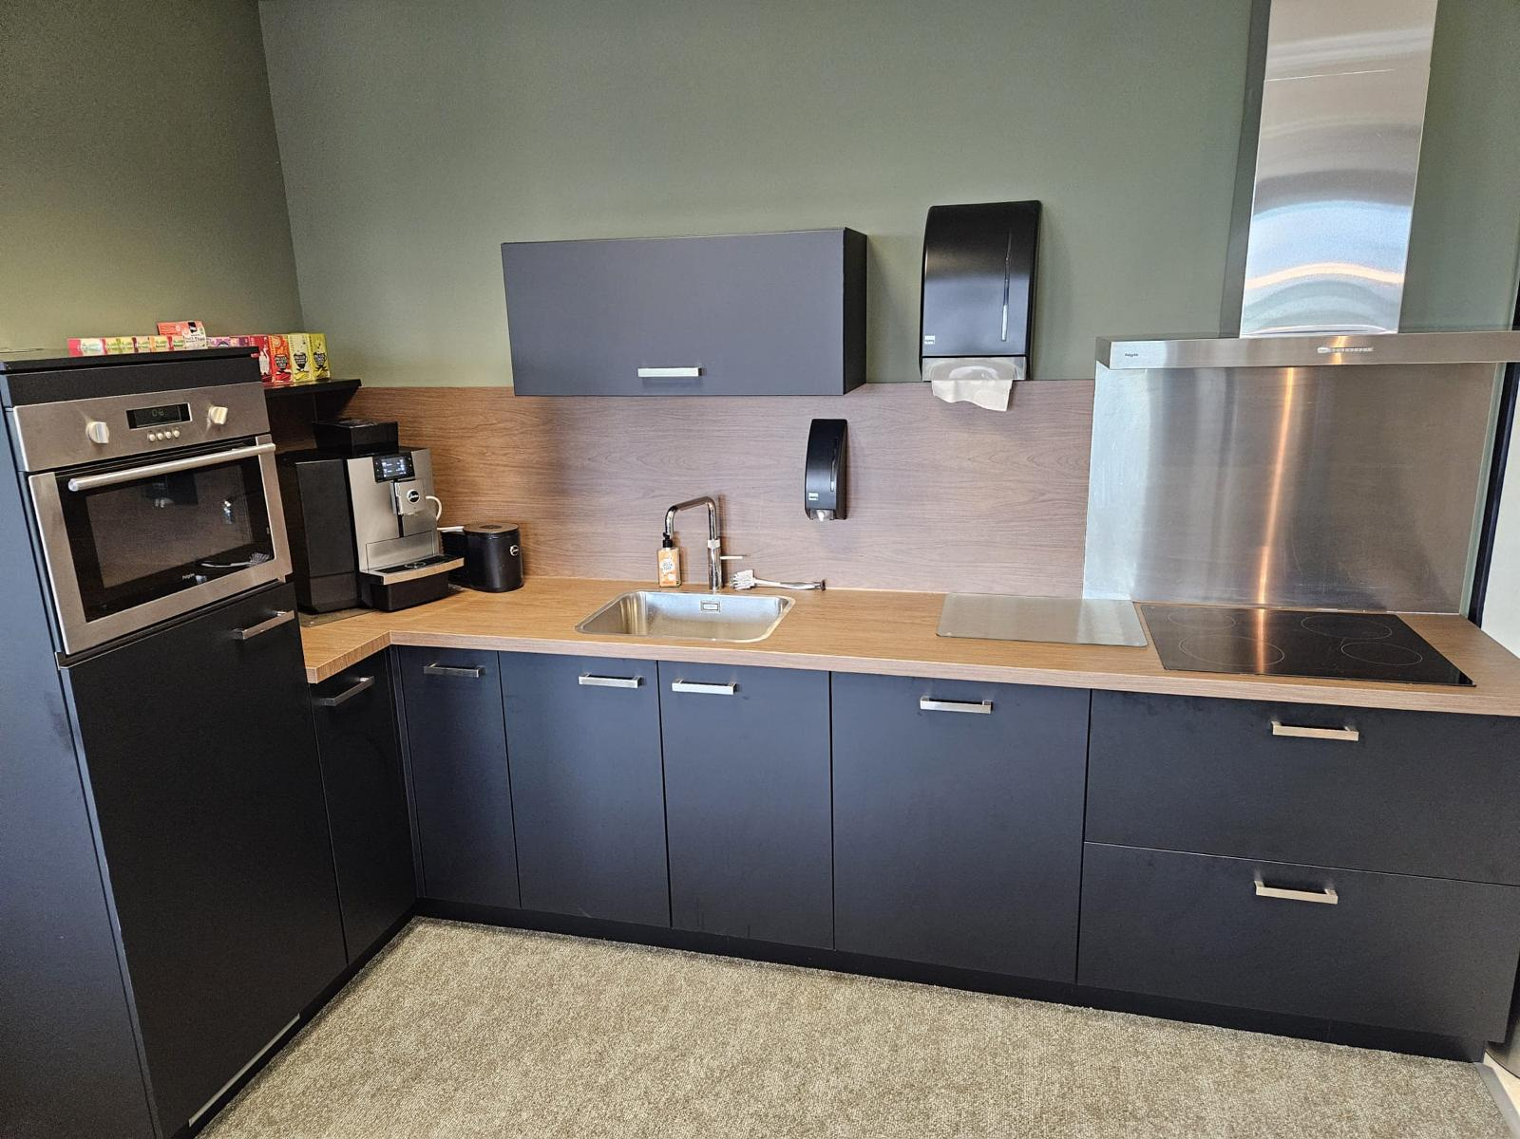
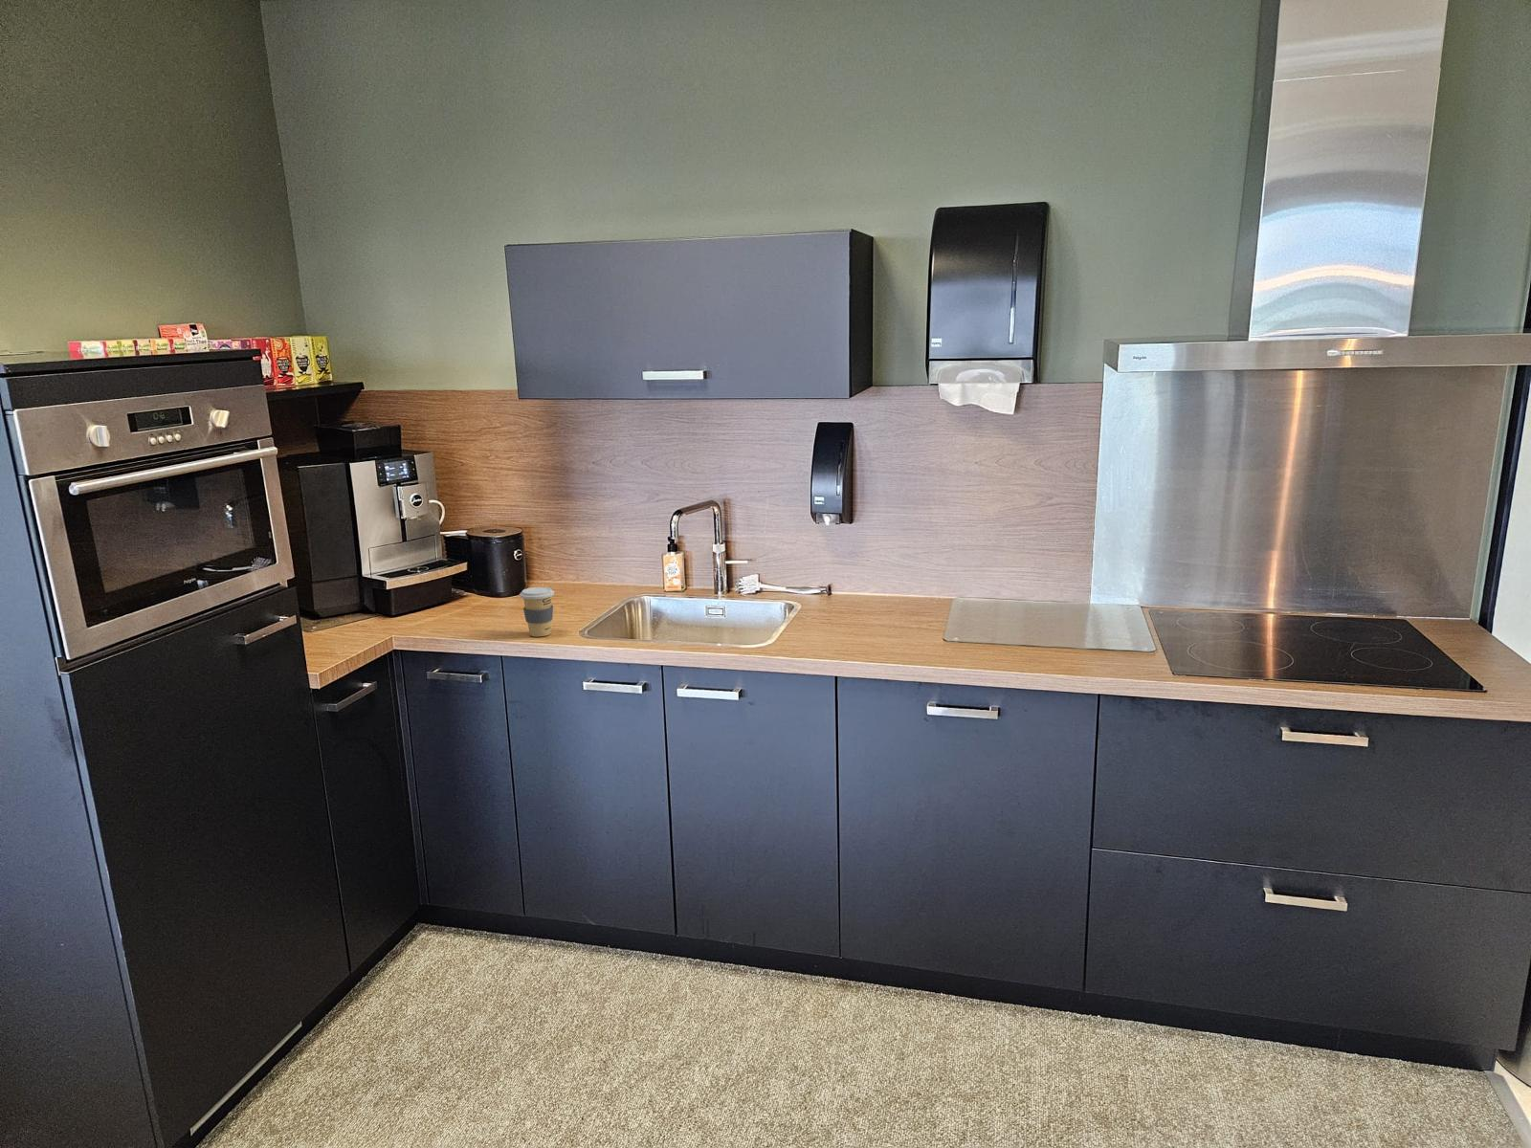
+ coffee cup [518,586,555,637]
